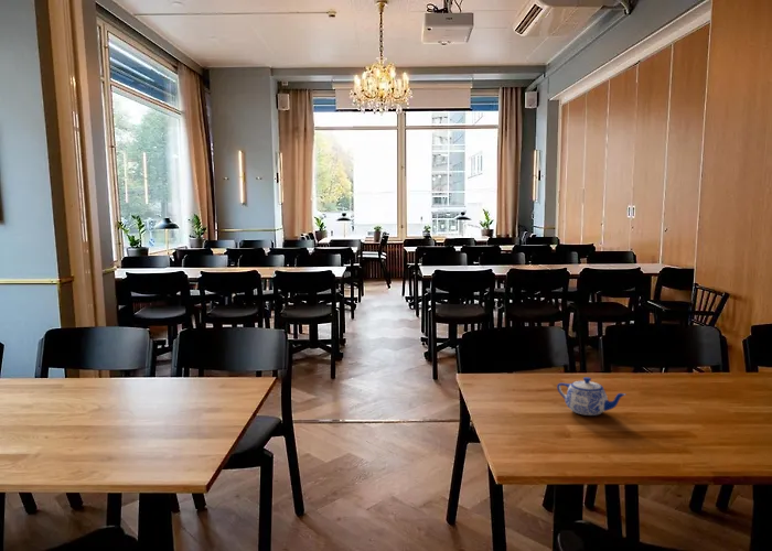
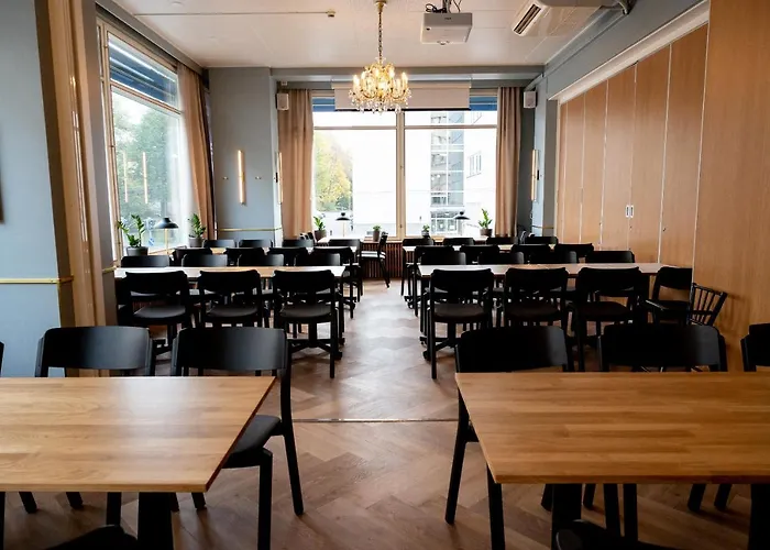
- teapot [556,376,626,417]
